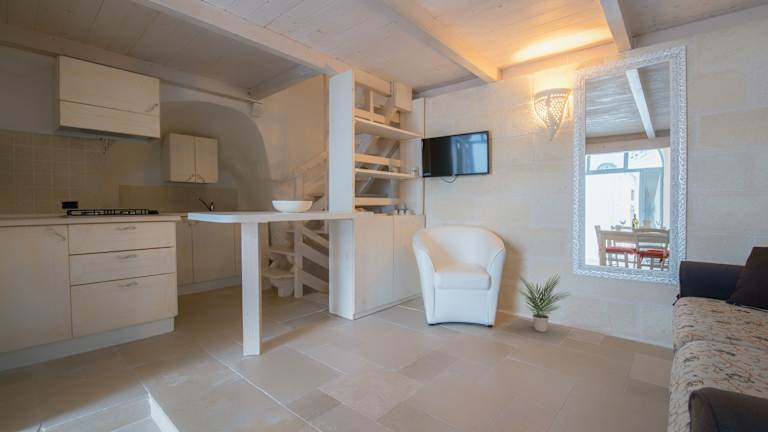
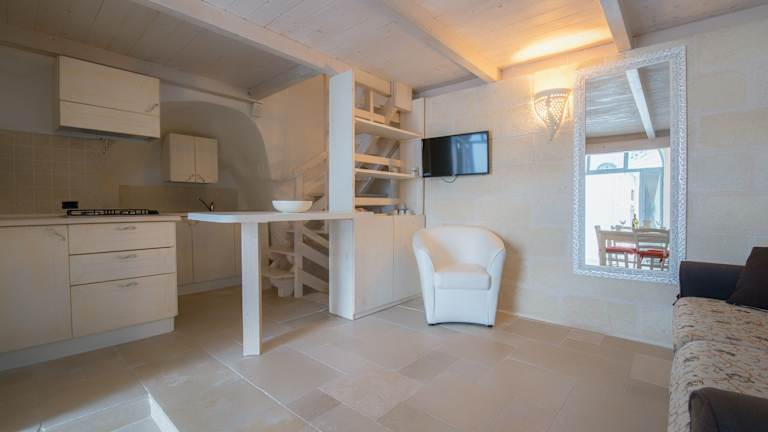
- potted plant [516,273,571,333]
